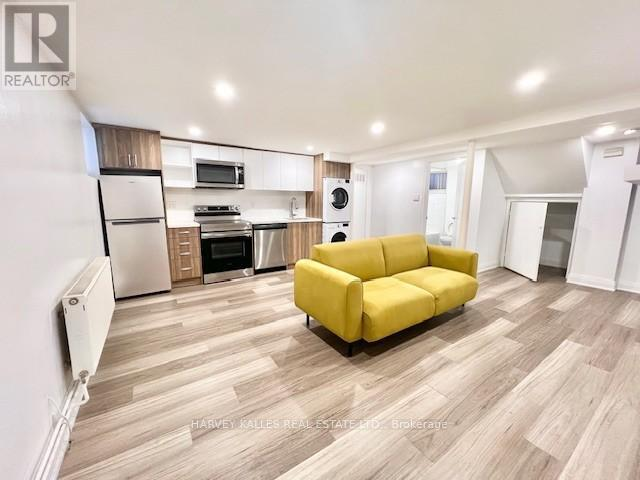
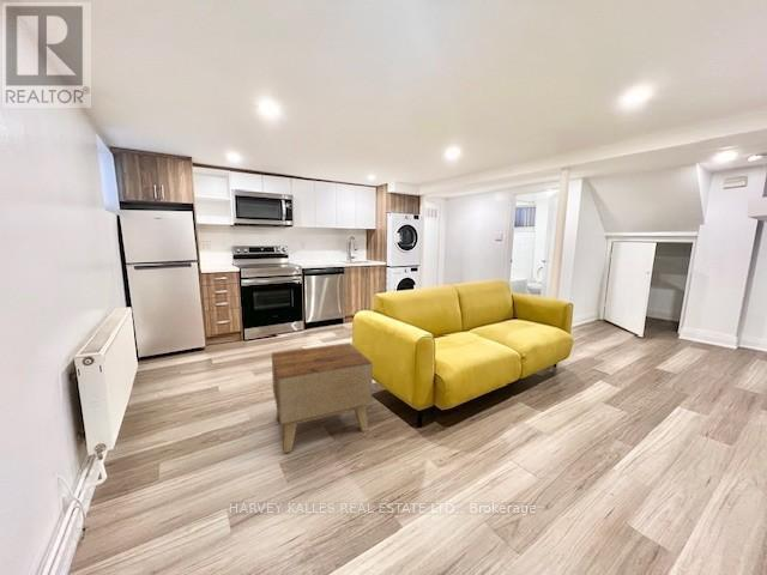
+ side table [271,341,374,454]
